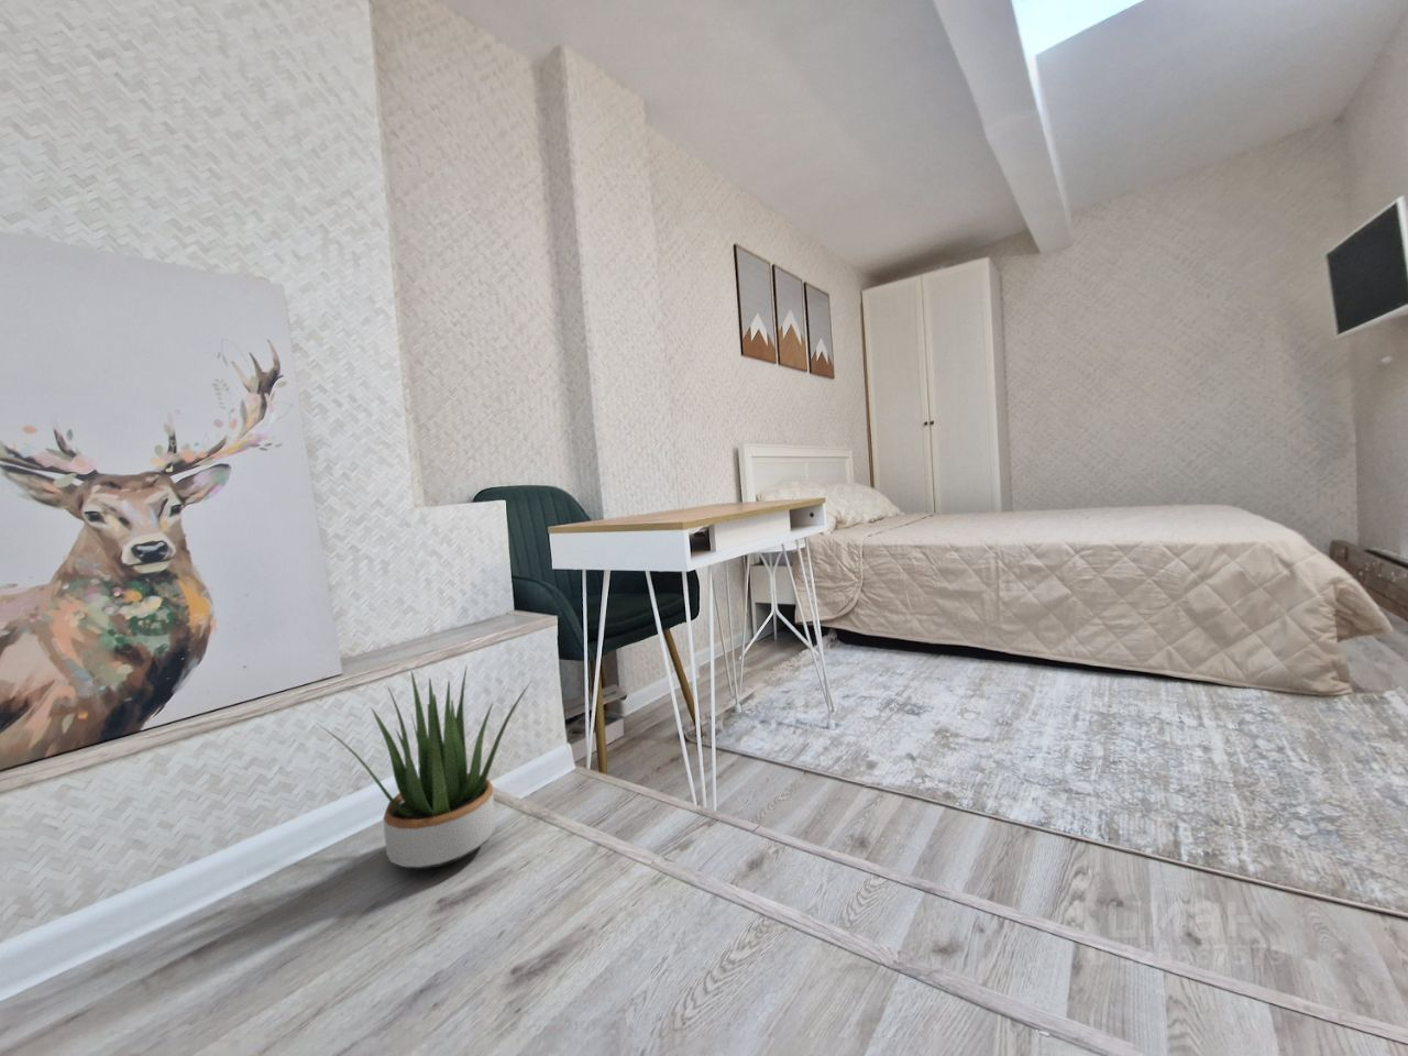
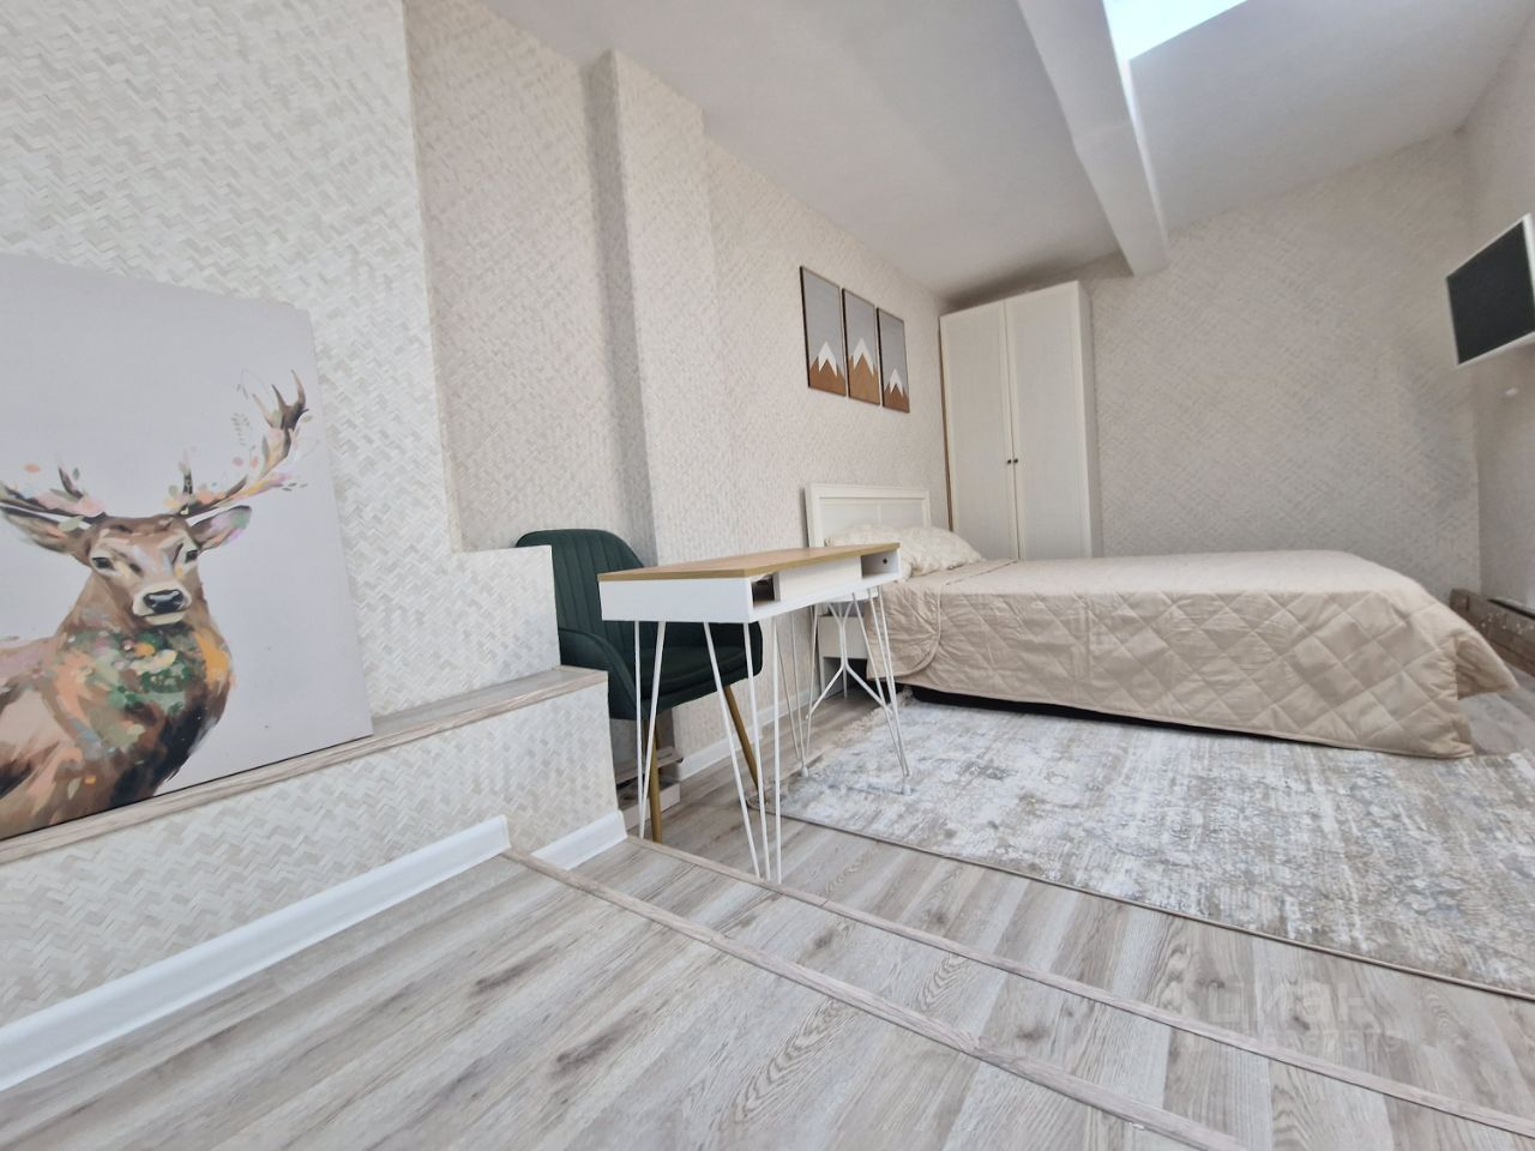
- potted plant [315,664,532,870]
